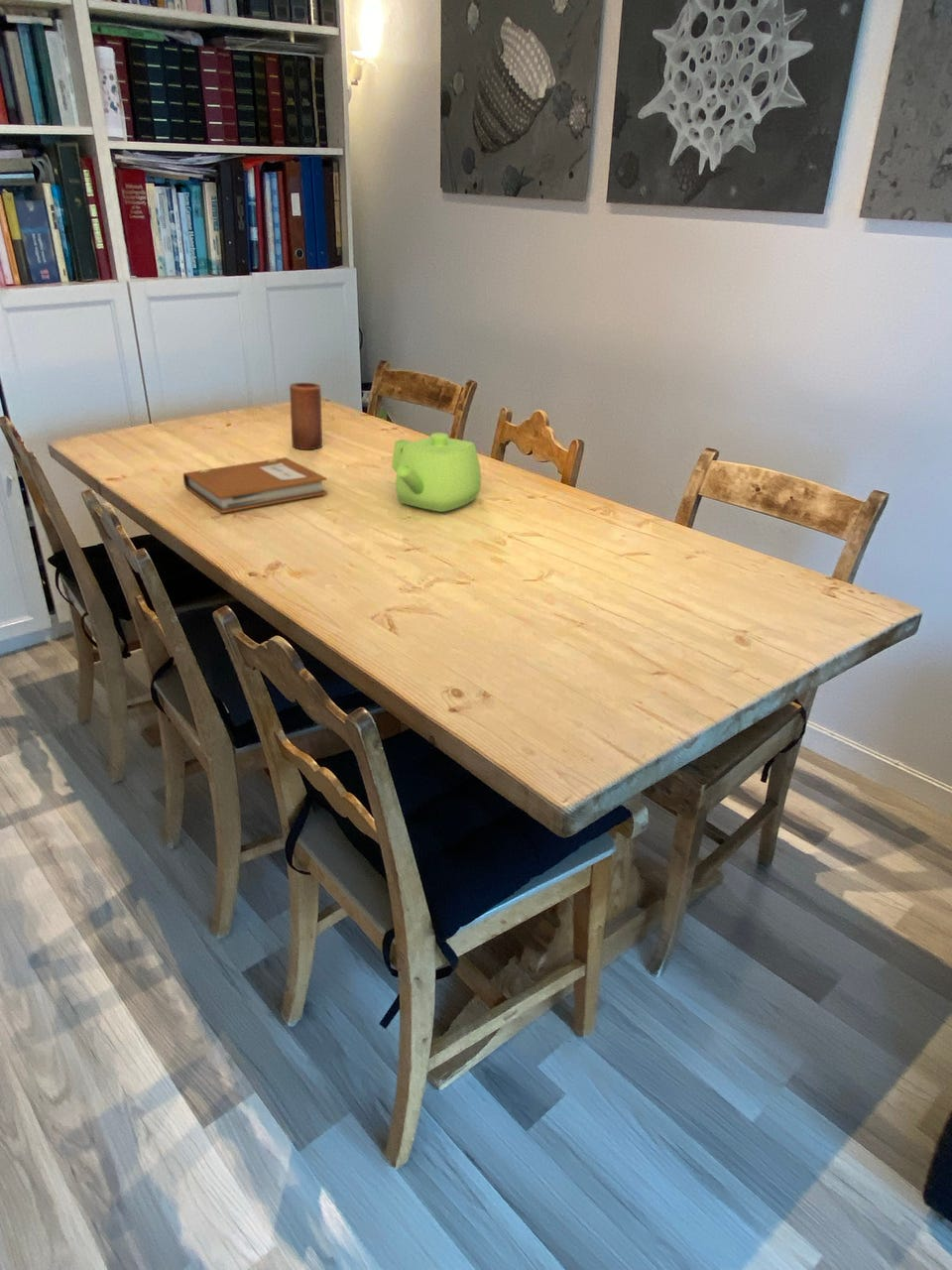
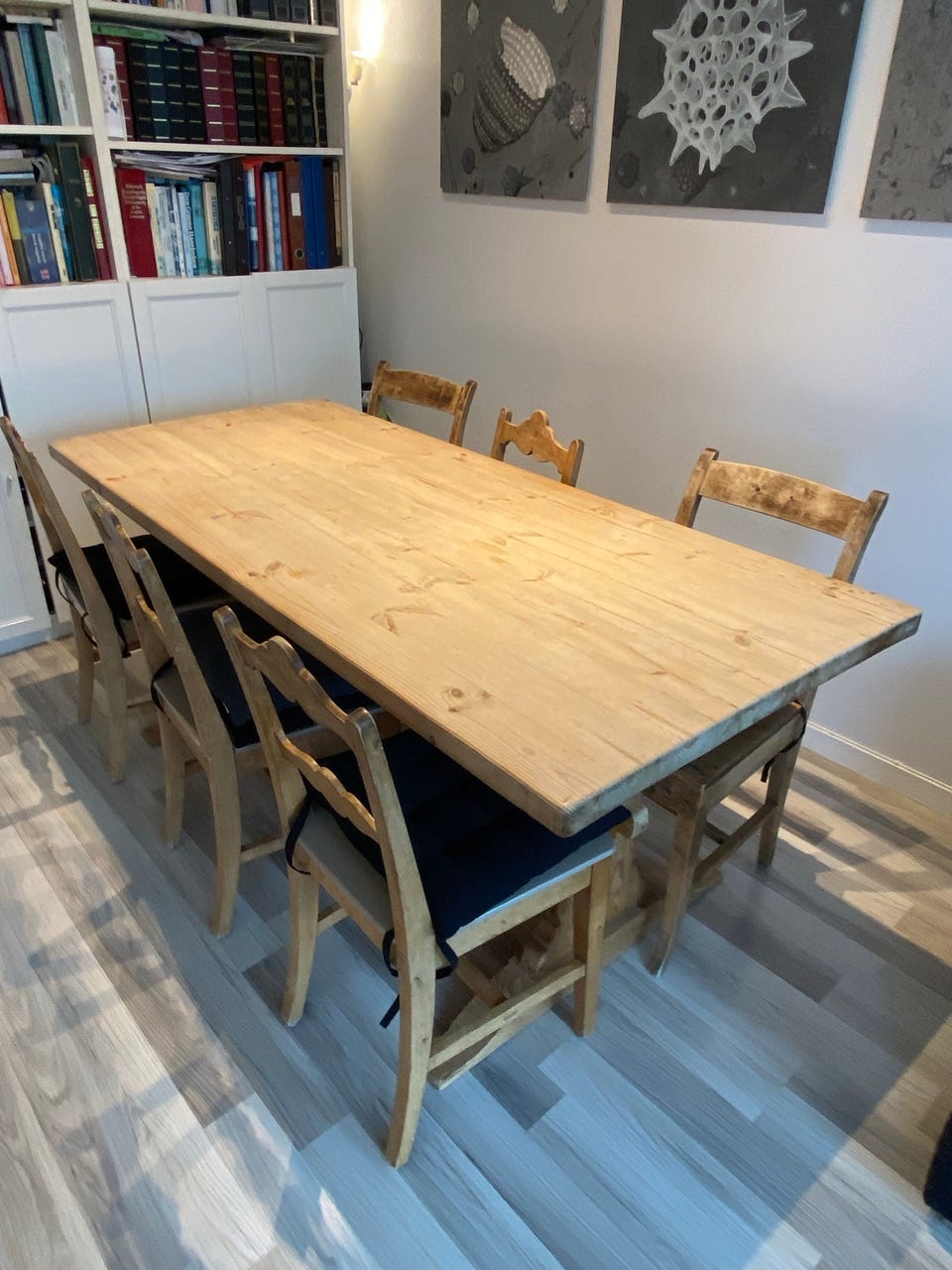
- notebook [182,456,328,514]
- teapot [391,432,482,513]
- candle [289,382,323,450]
